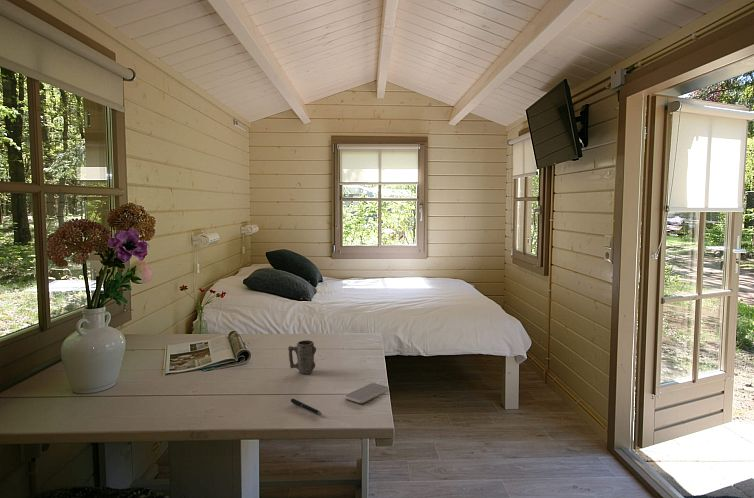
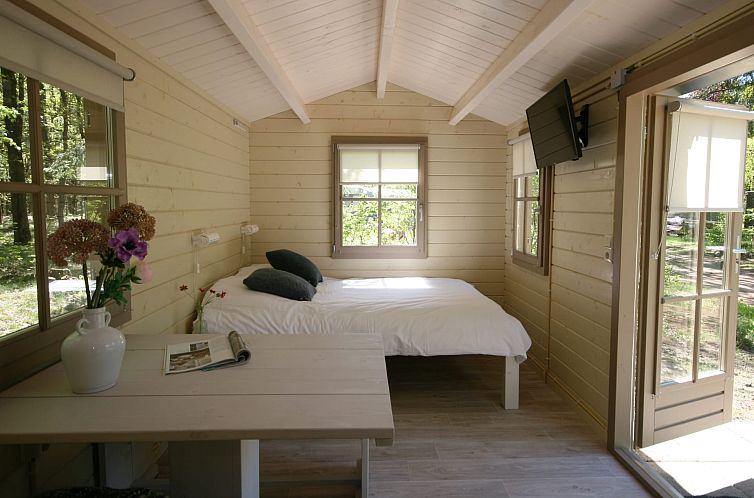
- mug [287,339,317,375]
- pen [290,398,323,416]
- smartphone [344,382,390,404]
